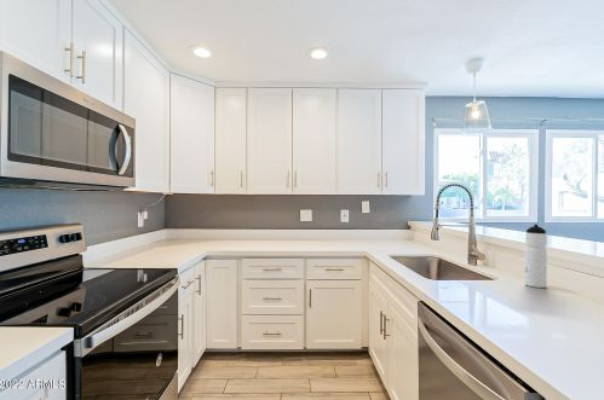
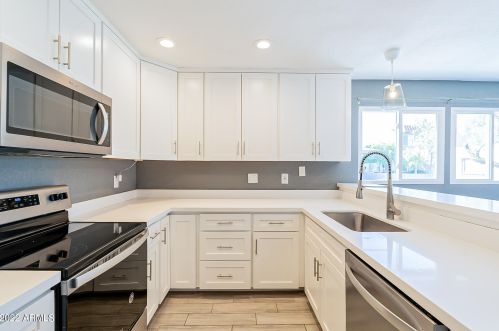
- water bottle [524,224,548,289]
